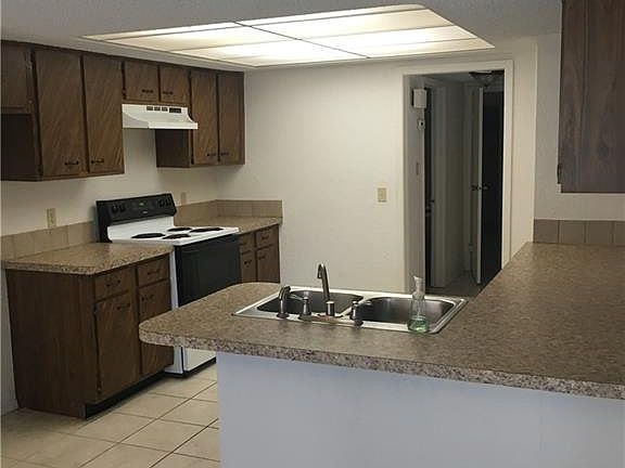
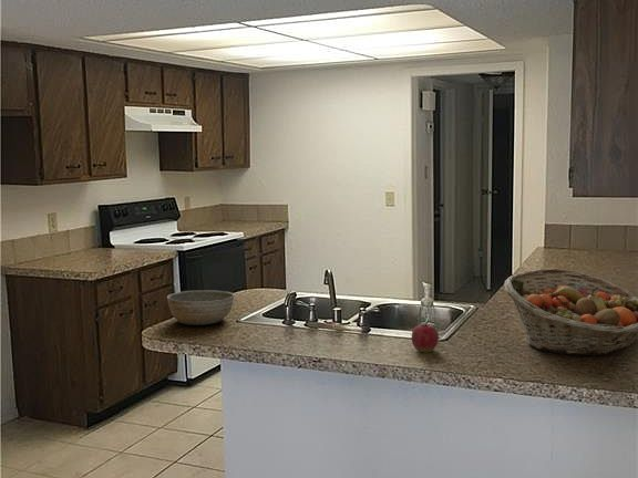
+ apple [411,320,439,353]
+ bowl [166,289,236,326]
+ fruit basket [503,268,638,356]
